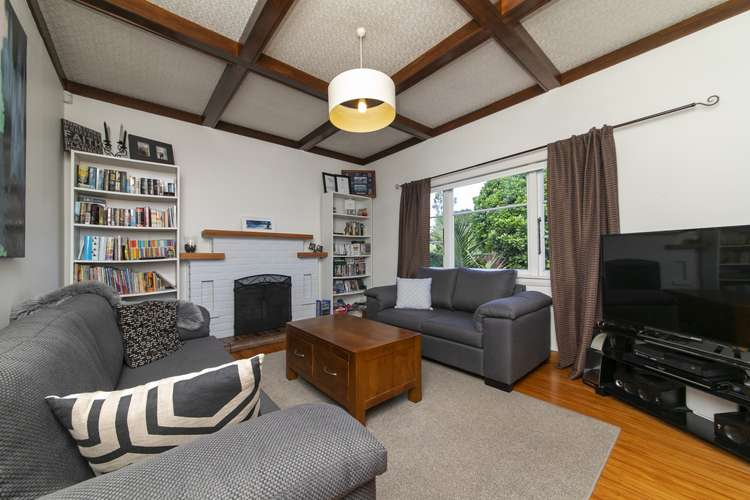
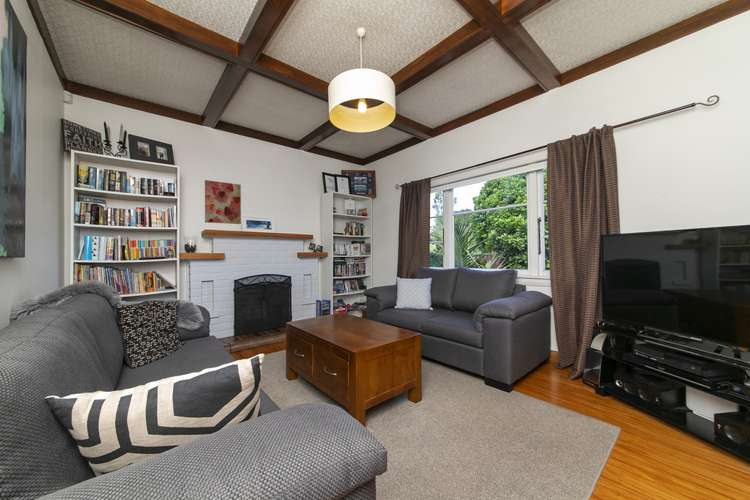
+ wall art [204,179,242,225]
